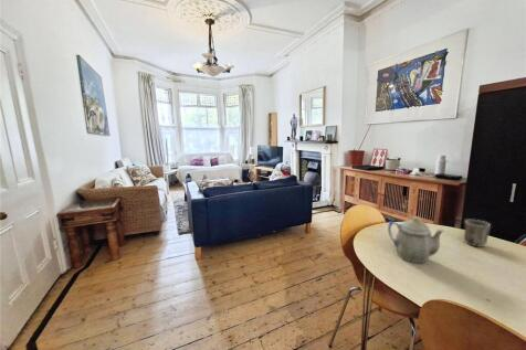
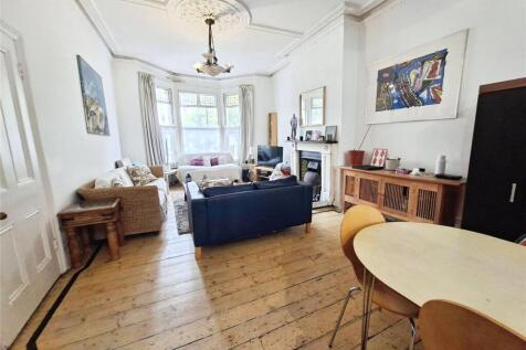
- teapot [387,215,445,264]
- mug [463,219,492,248]
